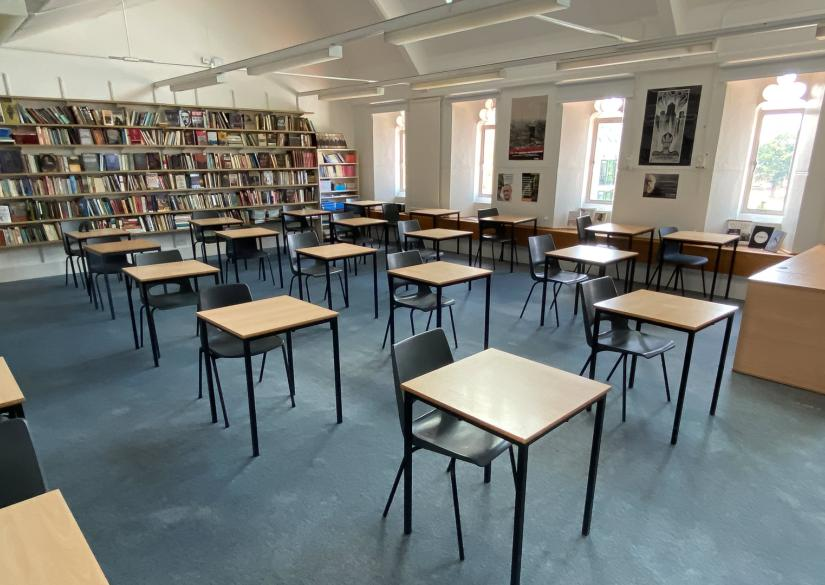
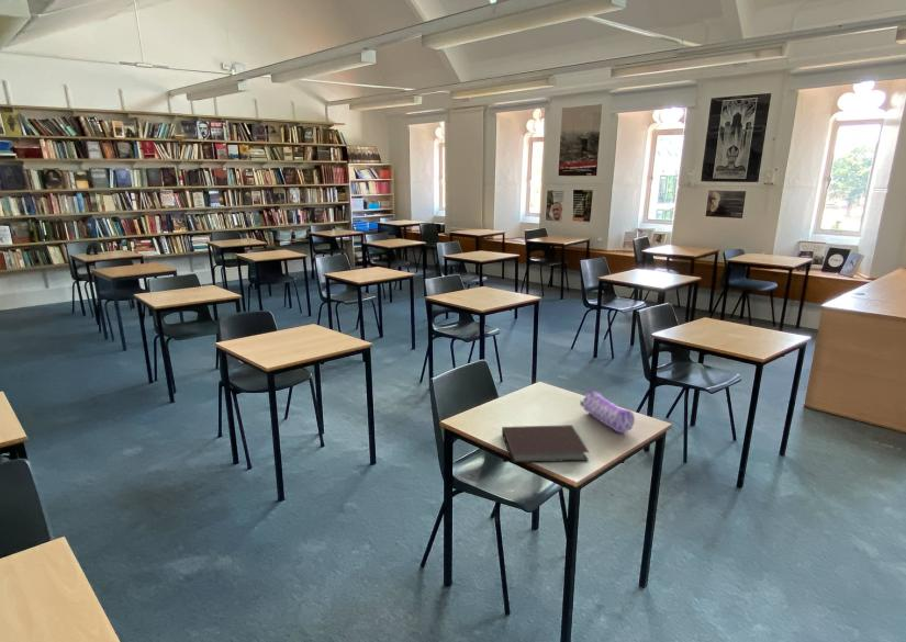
+ notebook [501,424,590,464]
+ pencil case [579,388,636,433]
